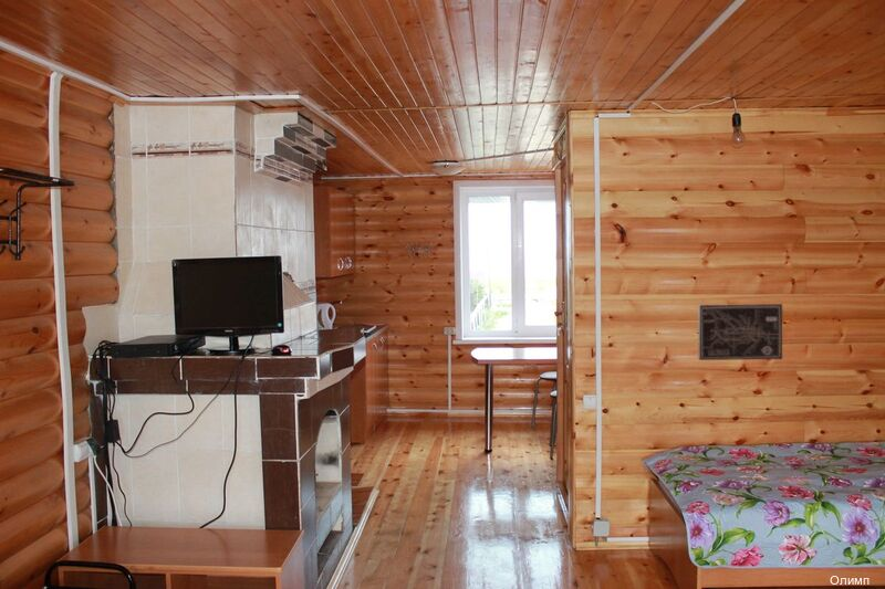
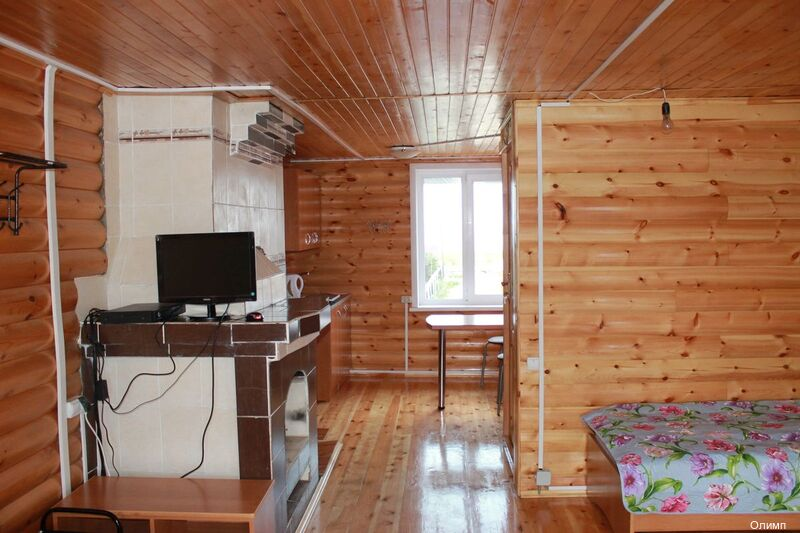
- wall art [697,303,783,361]
